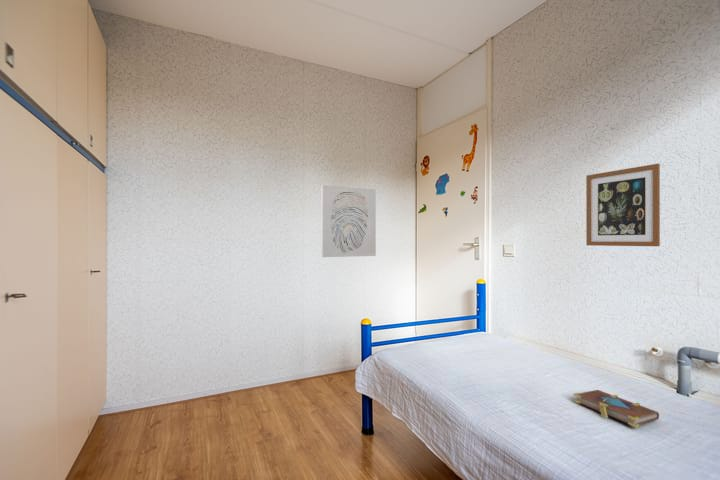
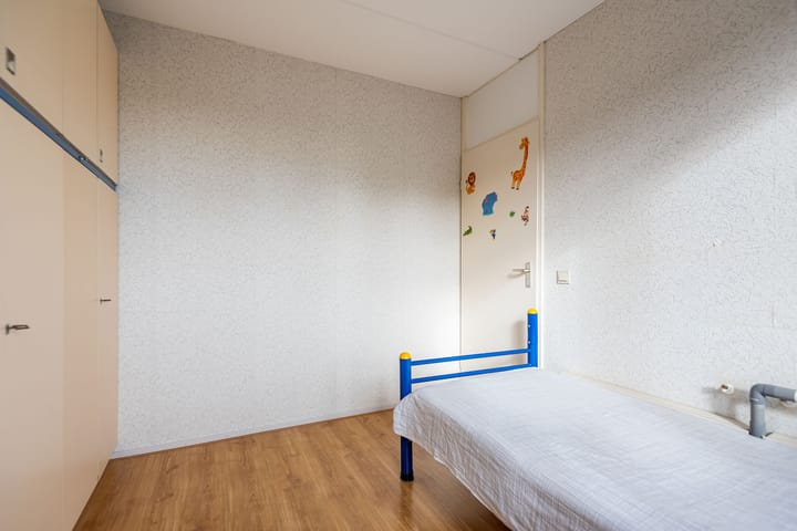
- wall art [585,163,661,247]
- book [572,389,660,428]
- wall art [320,184,377,258]
